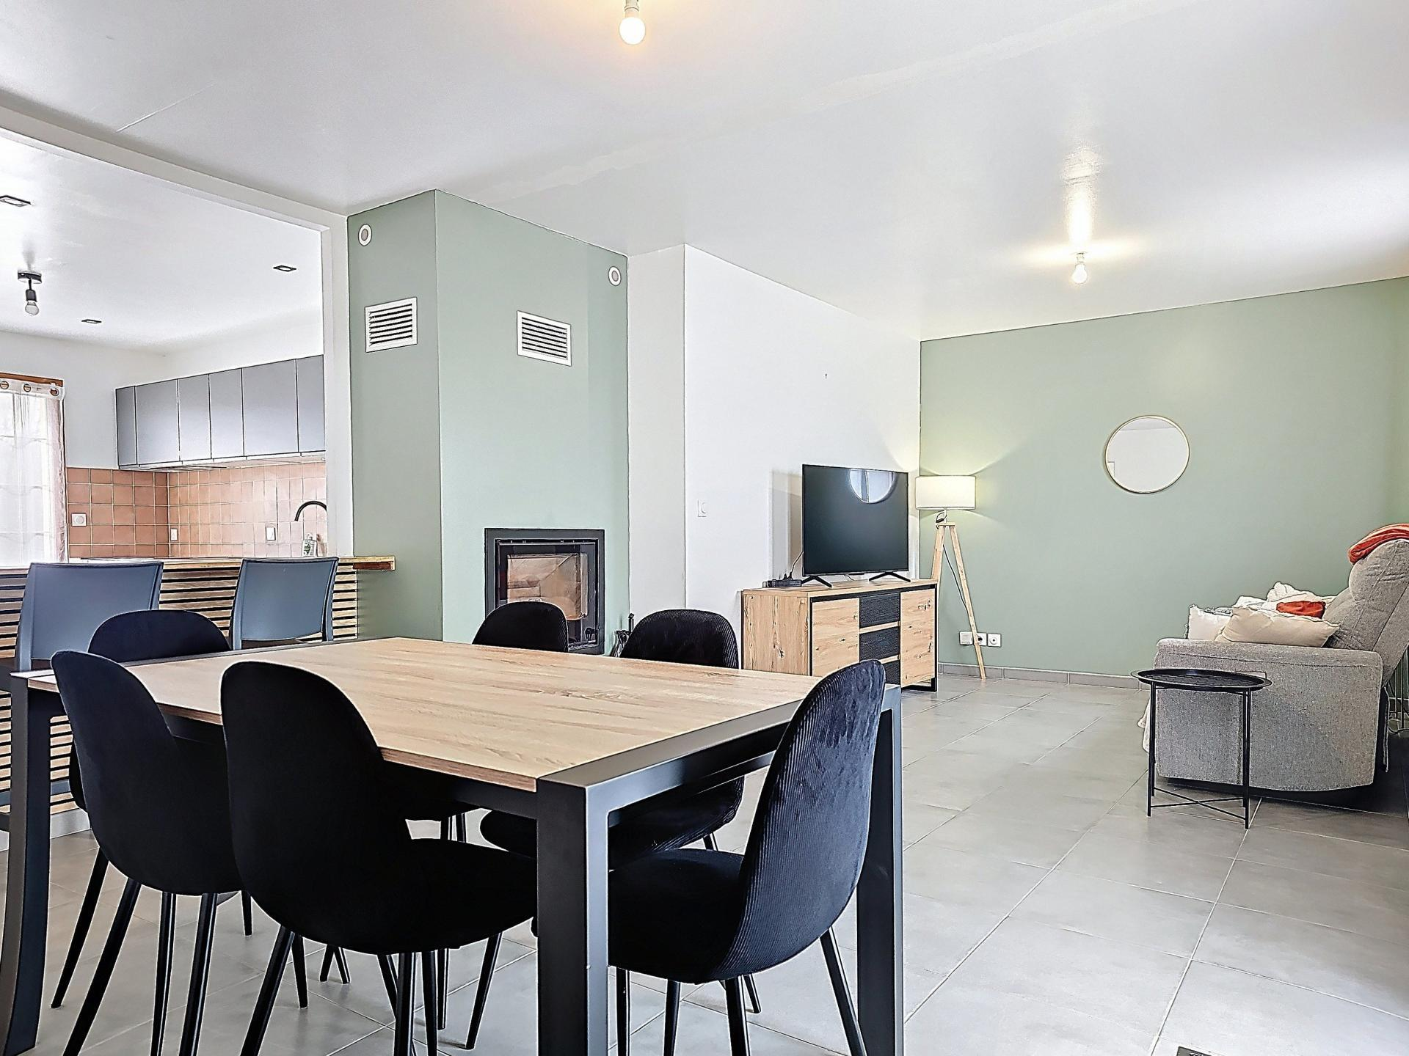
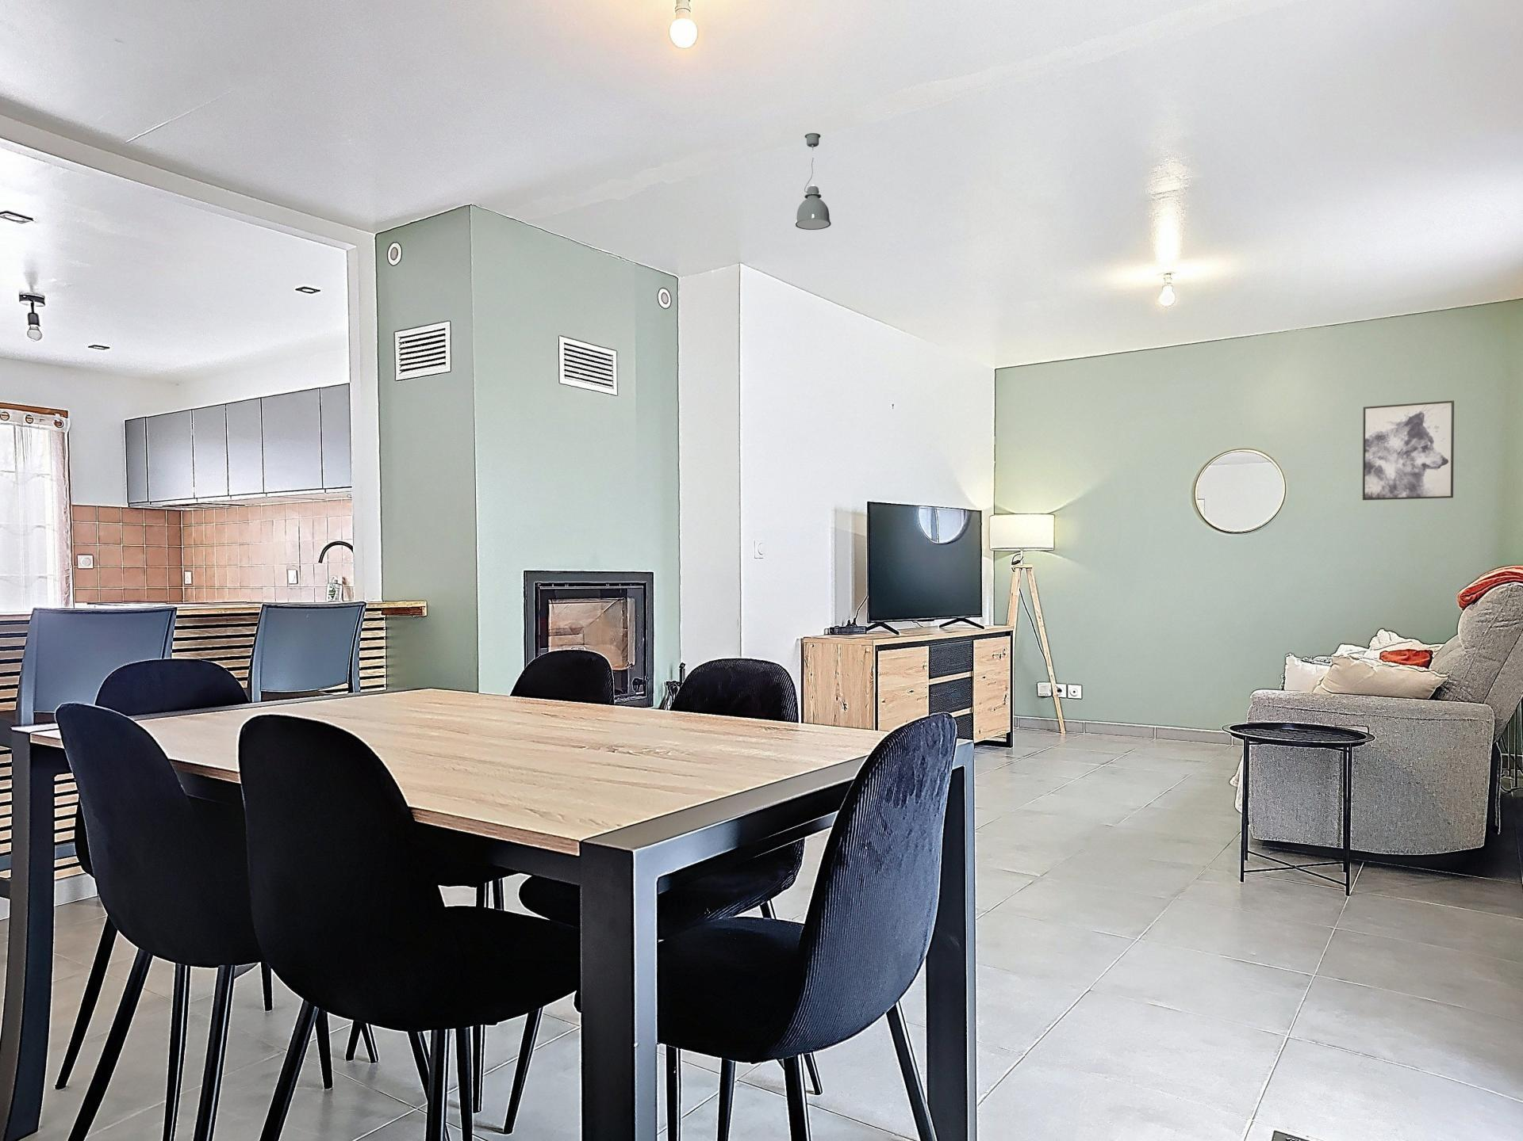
+ pendant light [794,132,832,230]
+ wall art [1362,400,1455,501]
